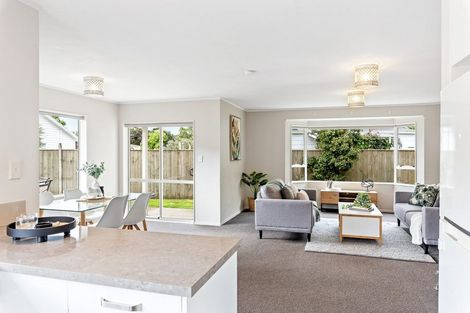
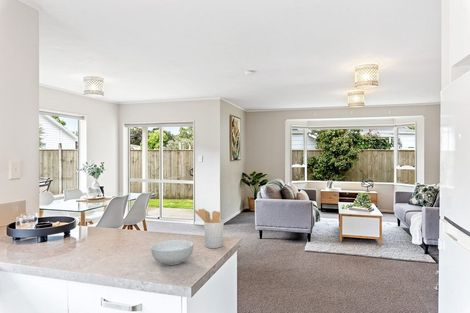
+ utensil holder [194,208,225,249]
+ cereal bowl [150,239,194,266]
